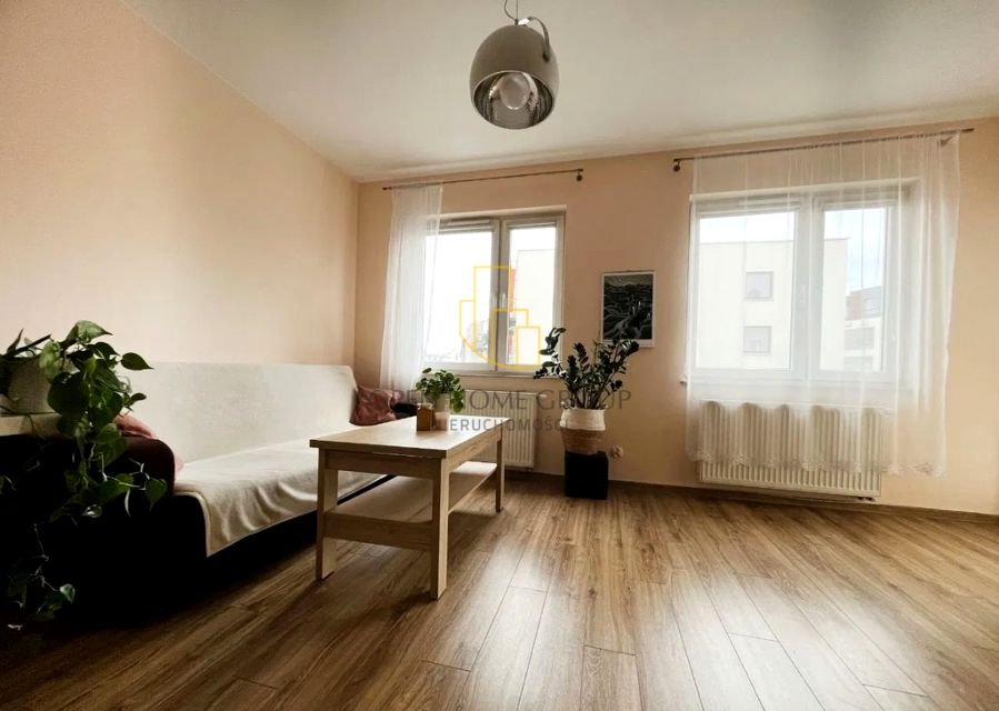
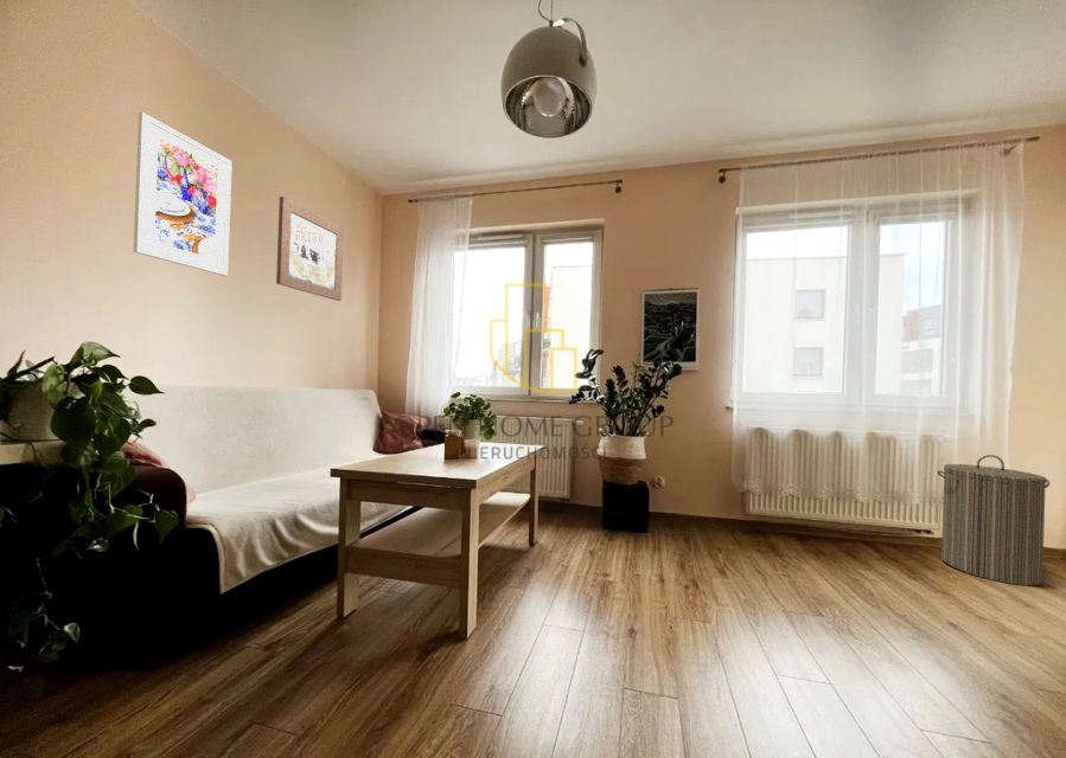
+ wall art [275,195,345,302]
+ laundry hamper [936,454,1051,586]
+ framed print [133,111,234,277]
